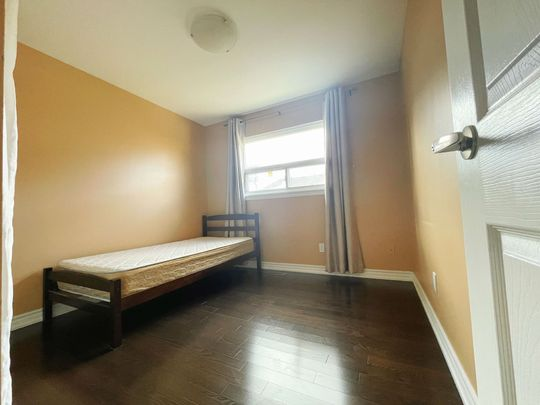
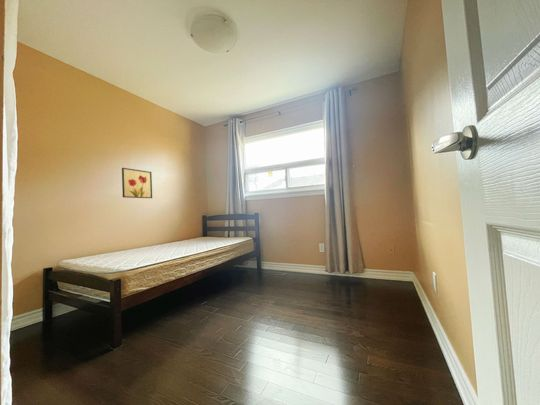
+ wall art [121,167,153,199]
